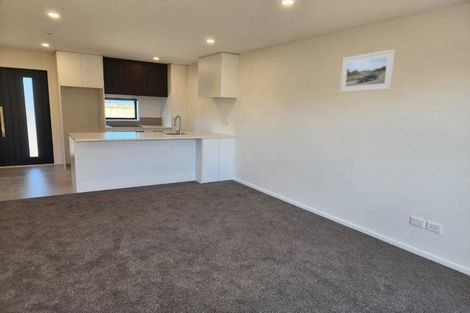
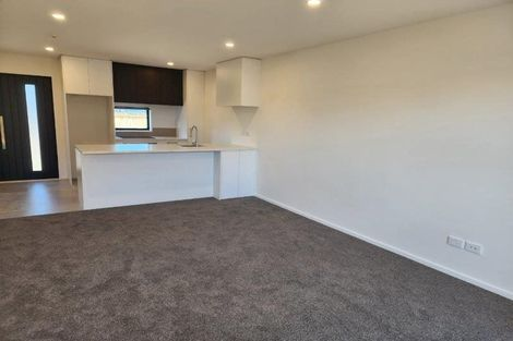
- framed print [339,48,396,93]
